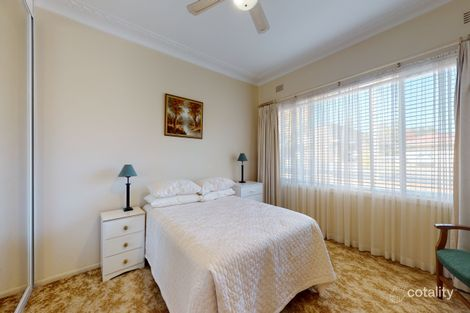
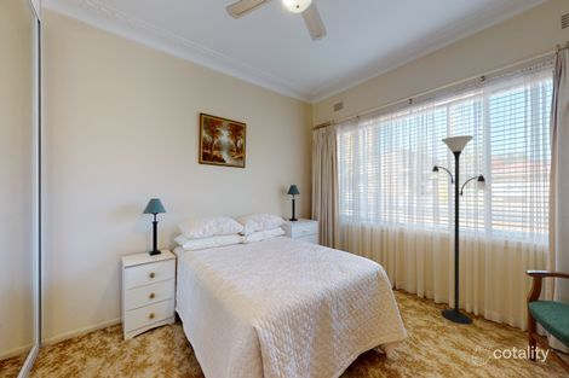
+ floor lamp [429,134,490,326]
